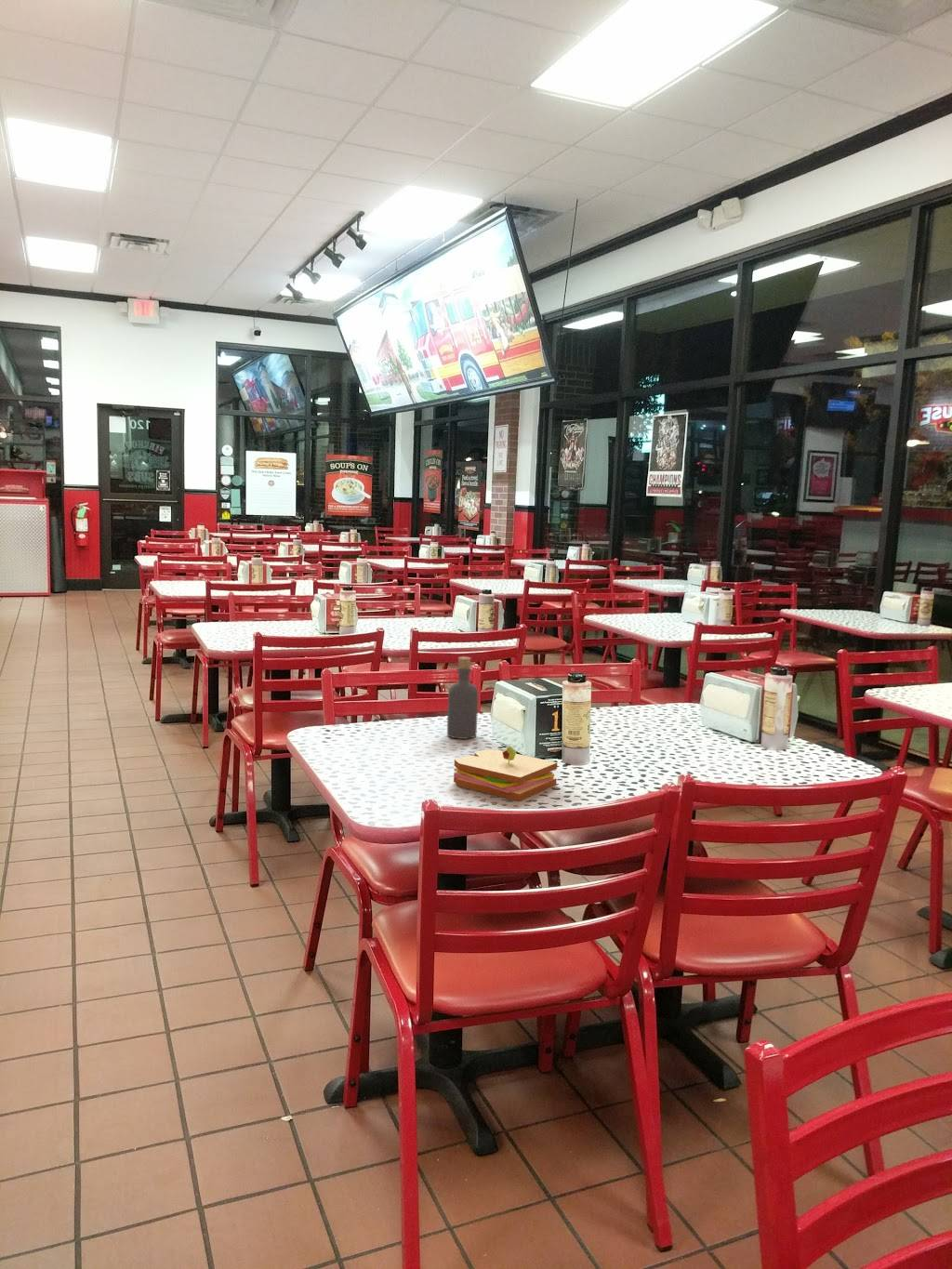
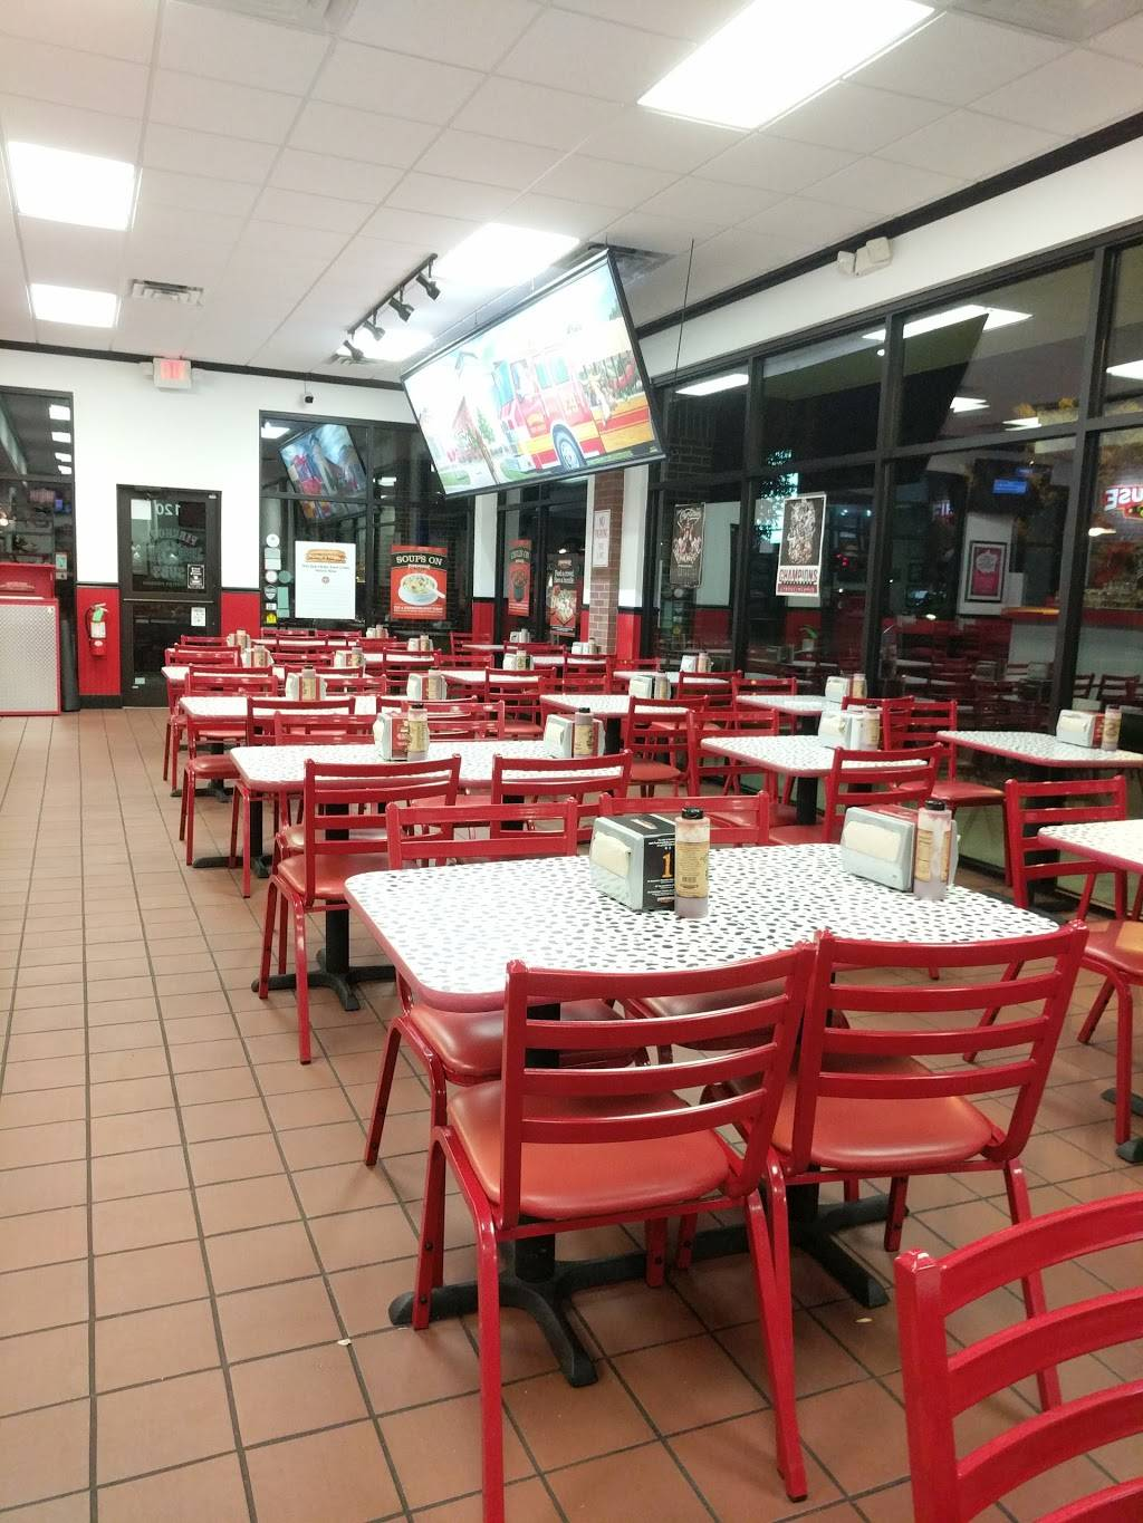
- bottle [446,655,479,740]
- sandwich [453,746,559,801]
